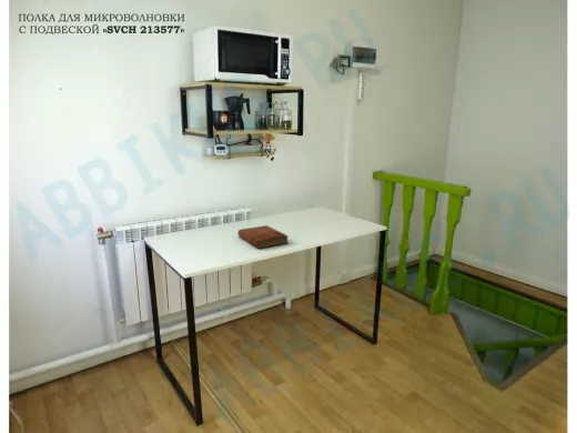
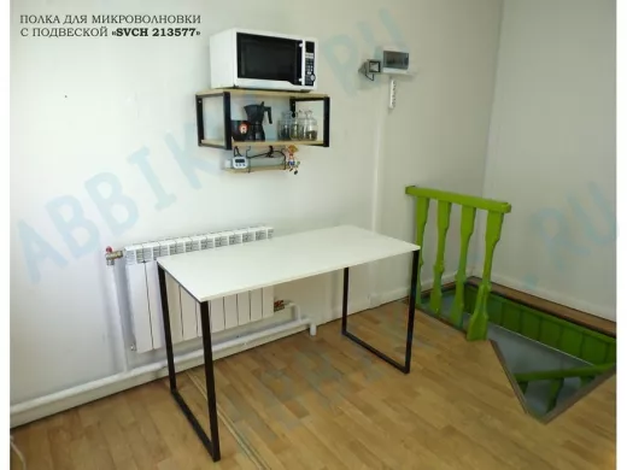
- bible [236,224,288,250]
